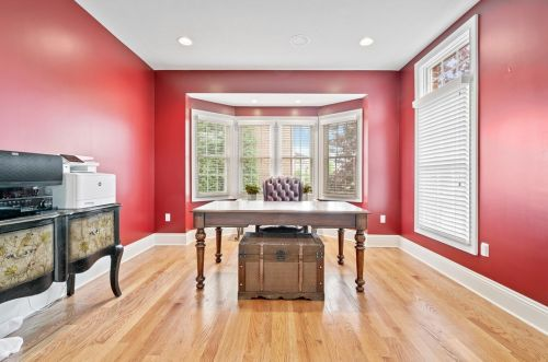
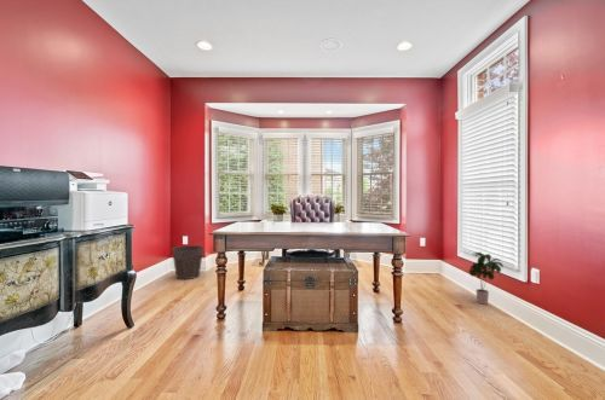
+ potted plant [468,251,505,306]
+ waste bin [171,244,204,280]
